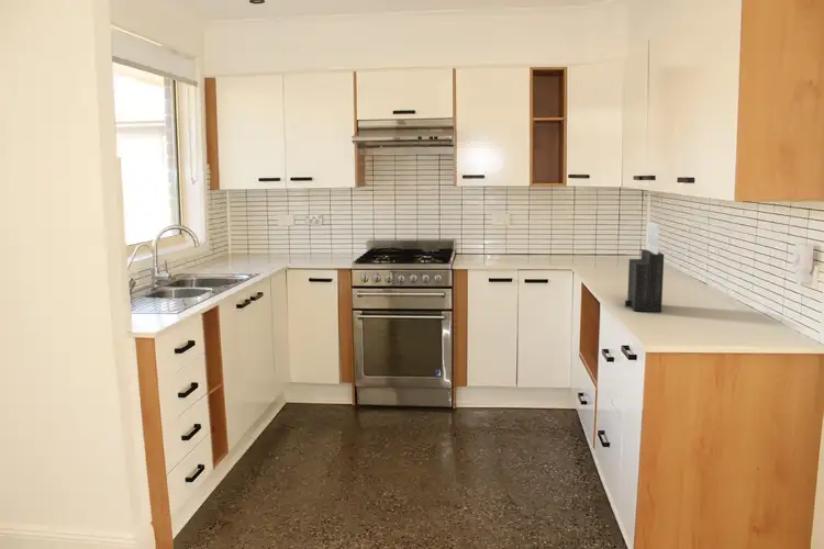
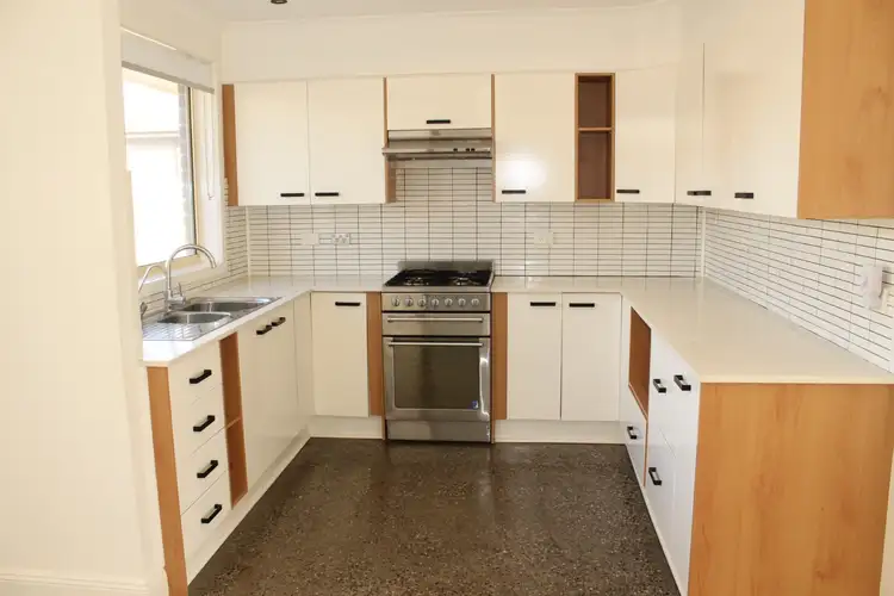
- knife block [624,222,665,313]
